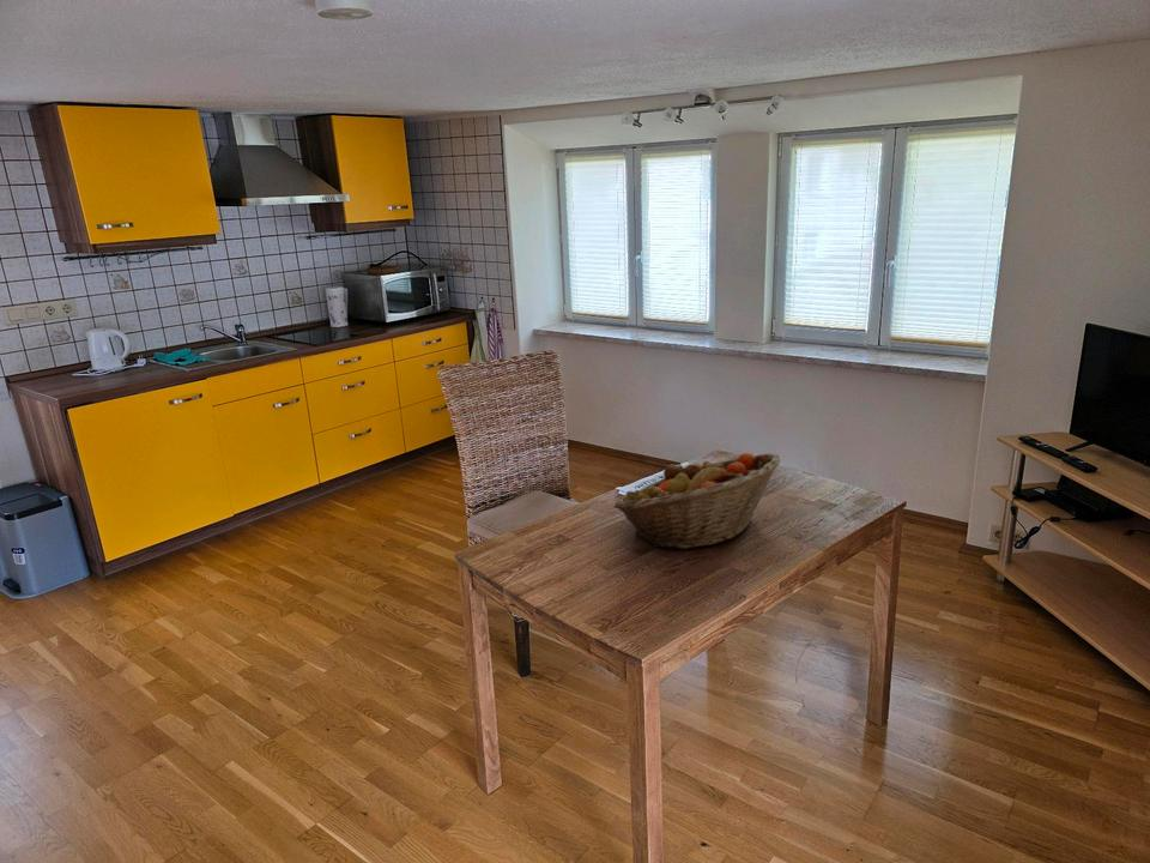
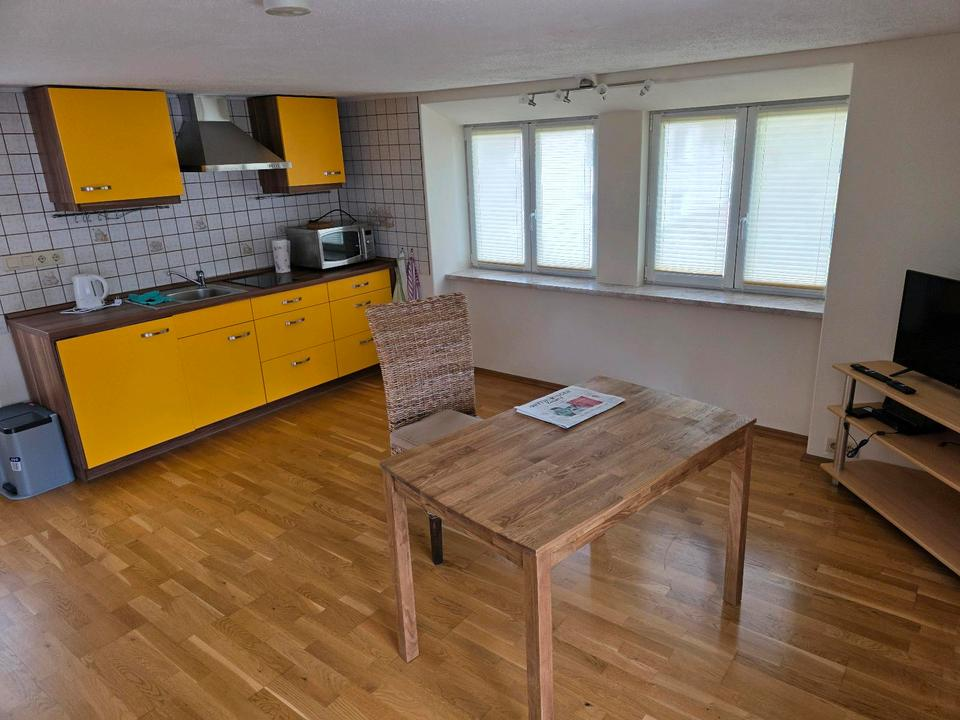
- fruit basket [613,452,781,550]
